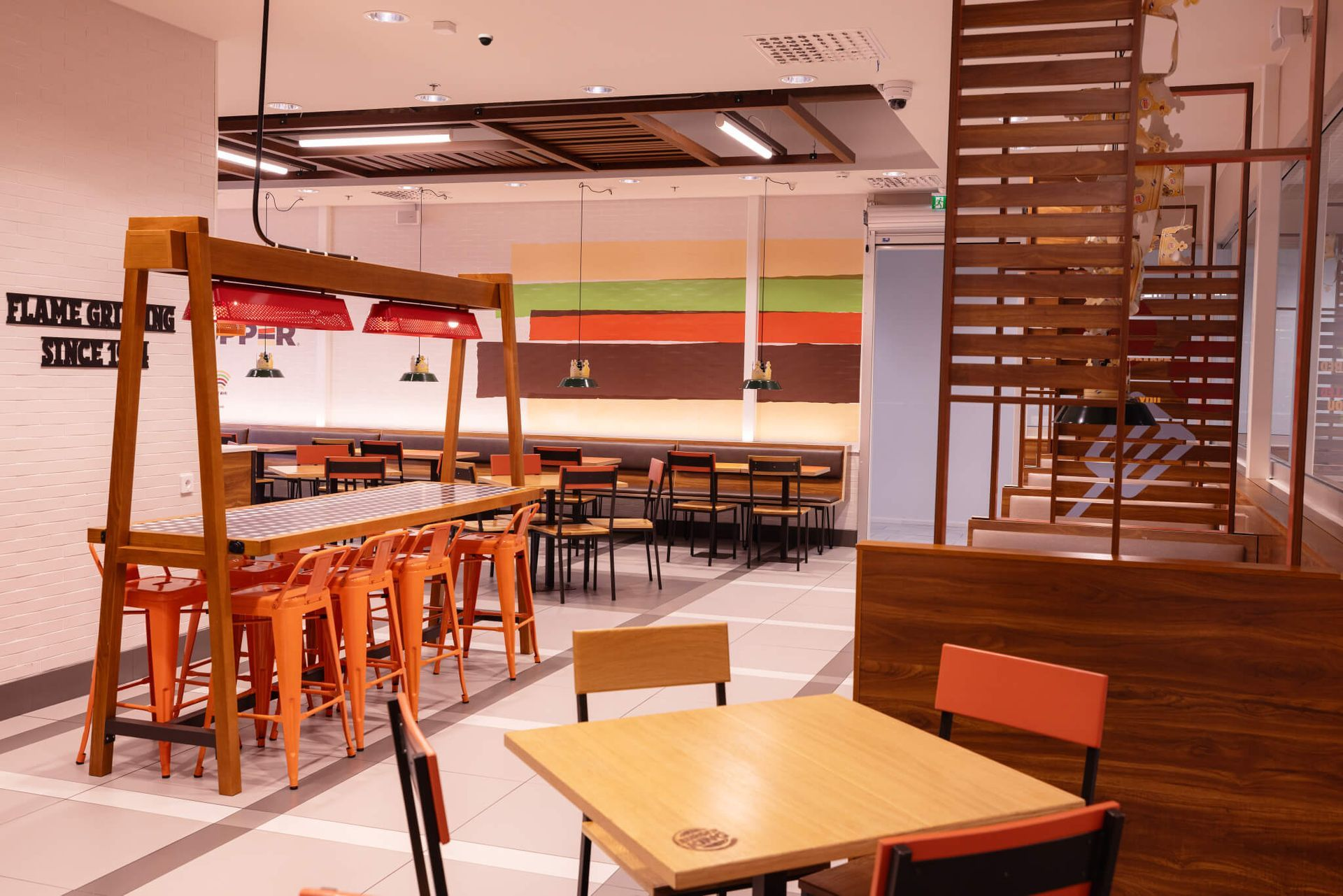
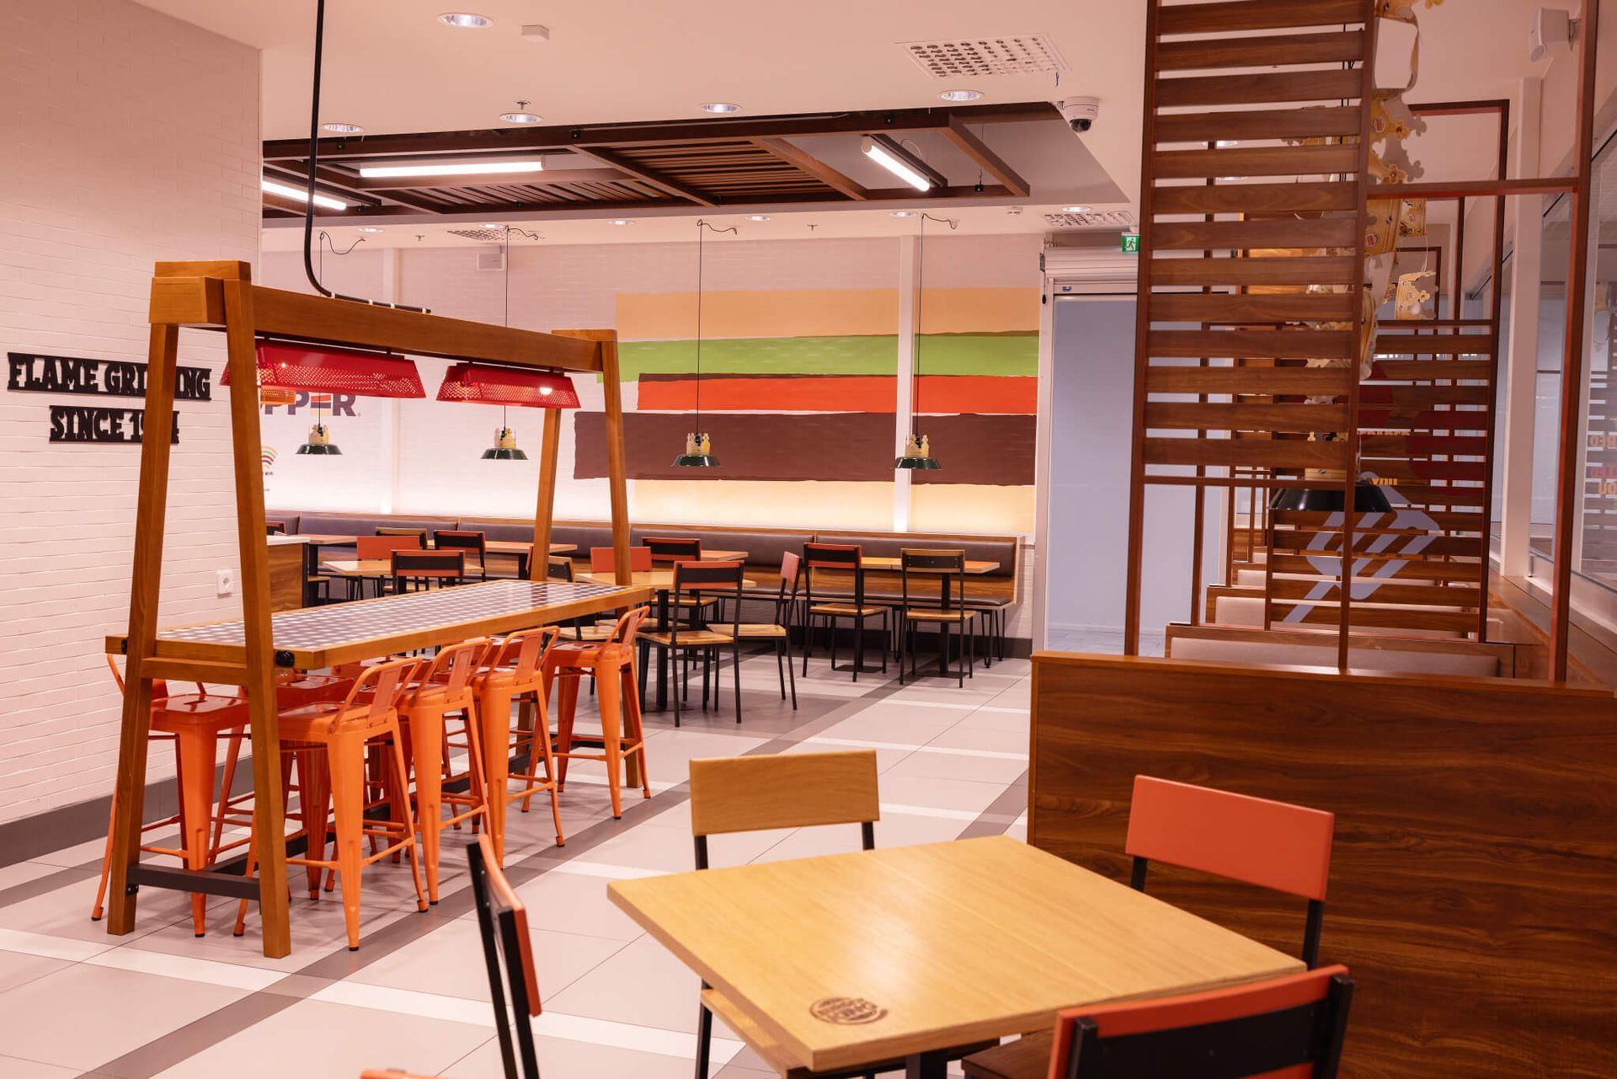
- dome security camera [478,33,494,46]
